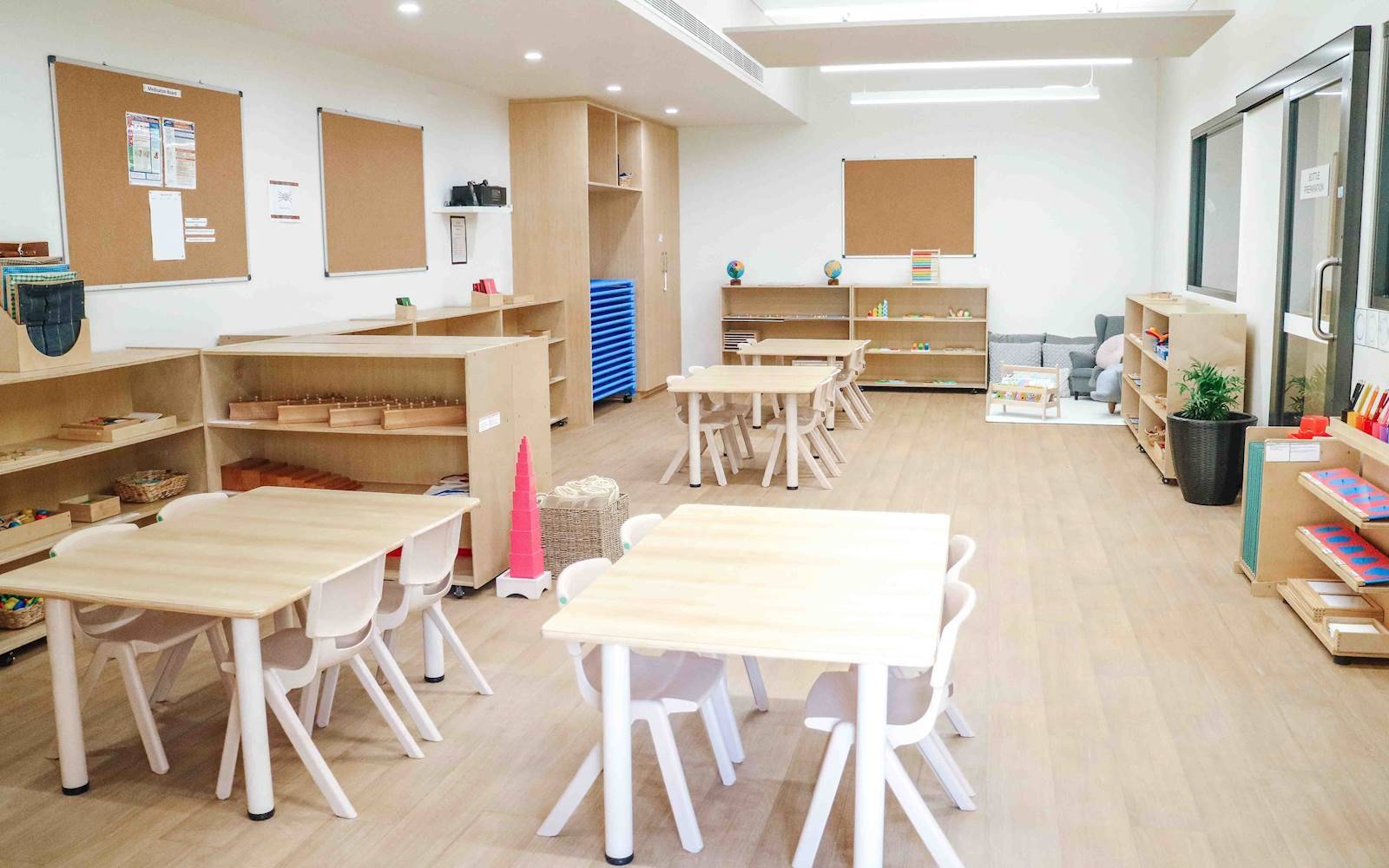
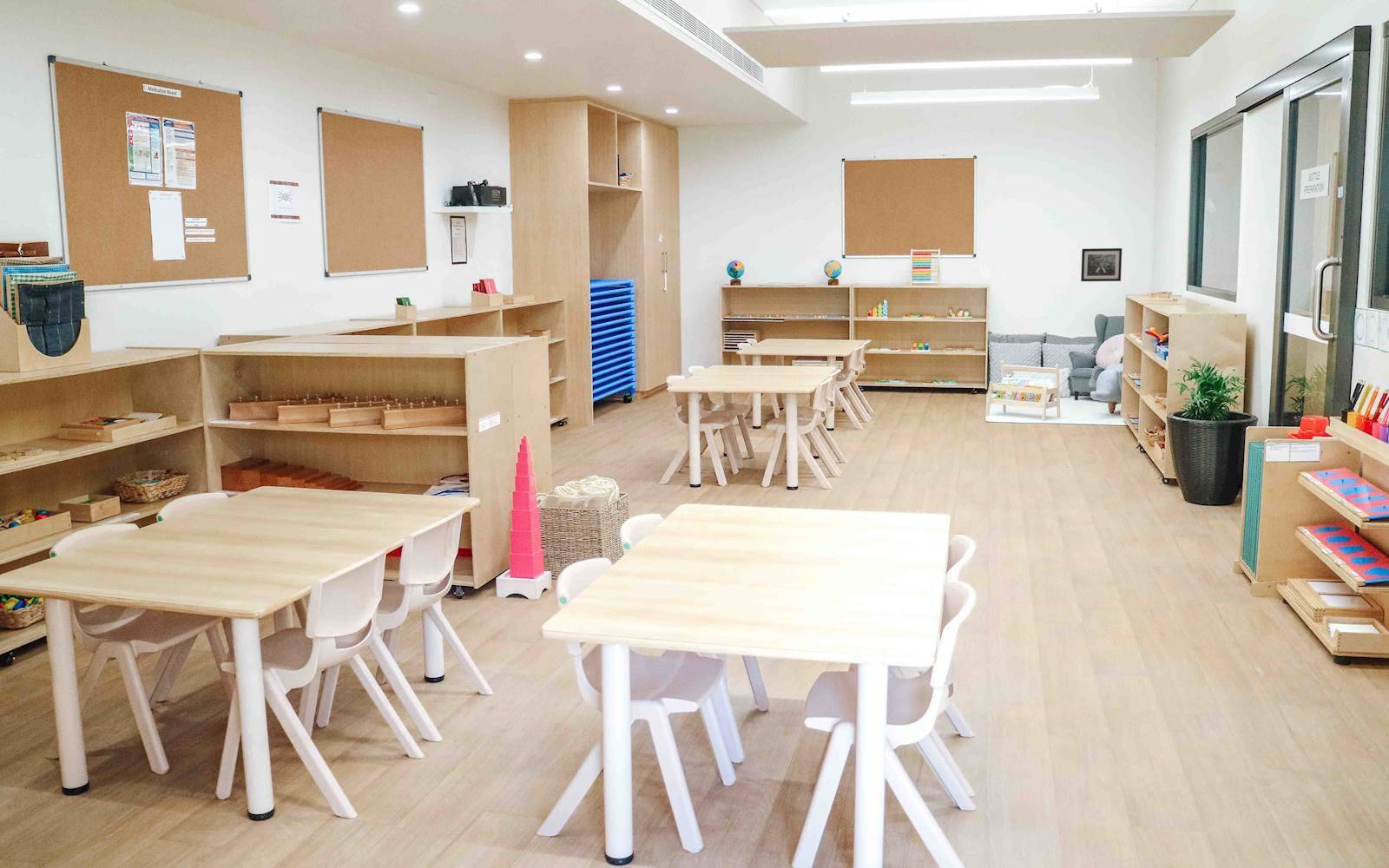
+ wall art [1080,247,1122,282]
